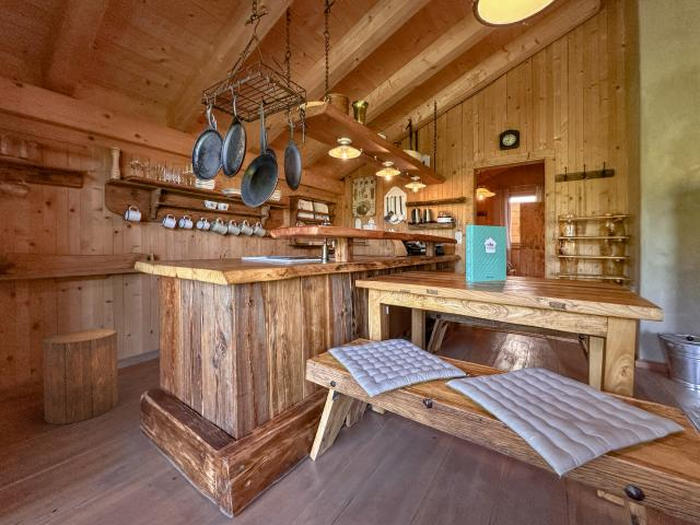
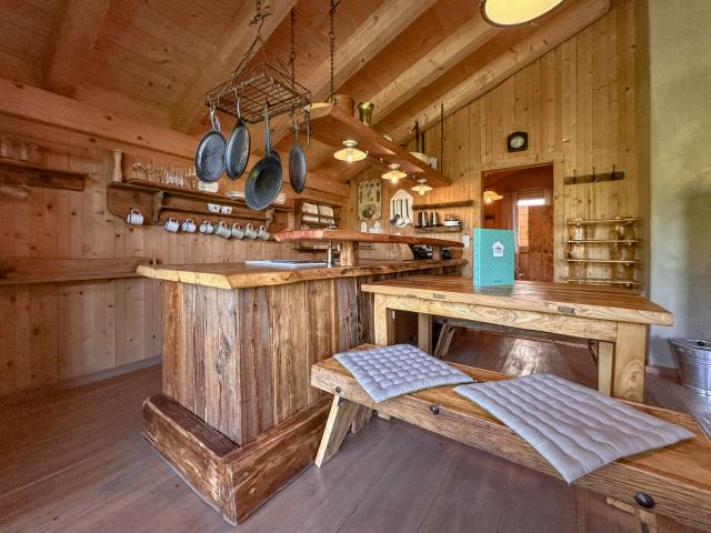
- stool [42,328,119,425]
